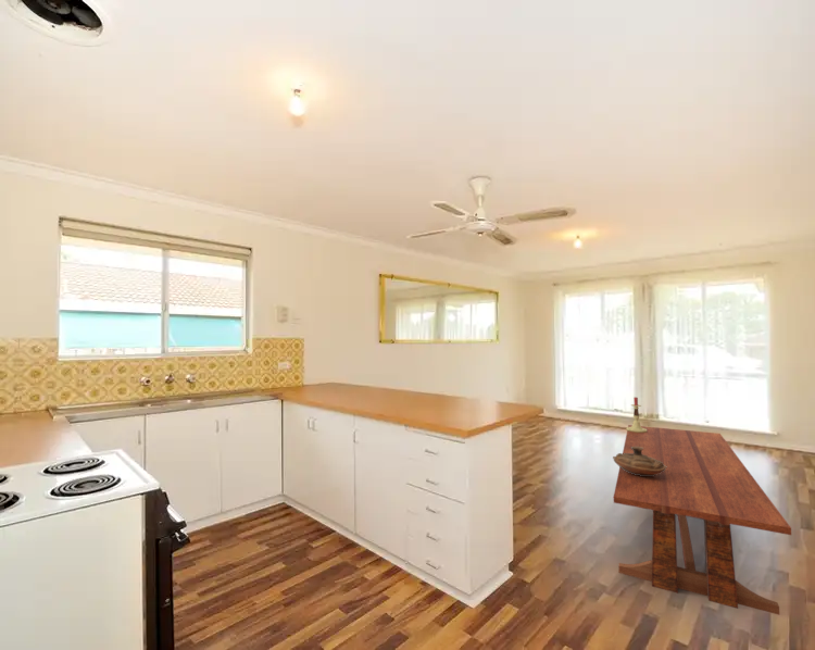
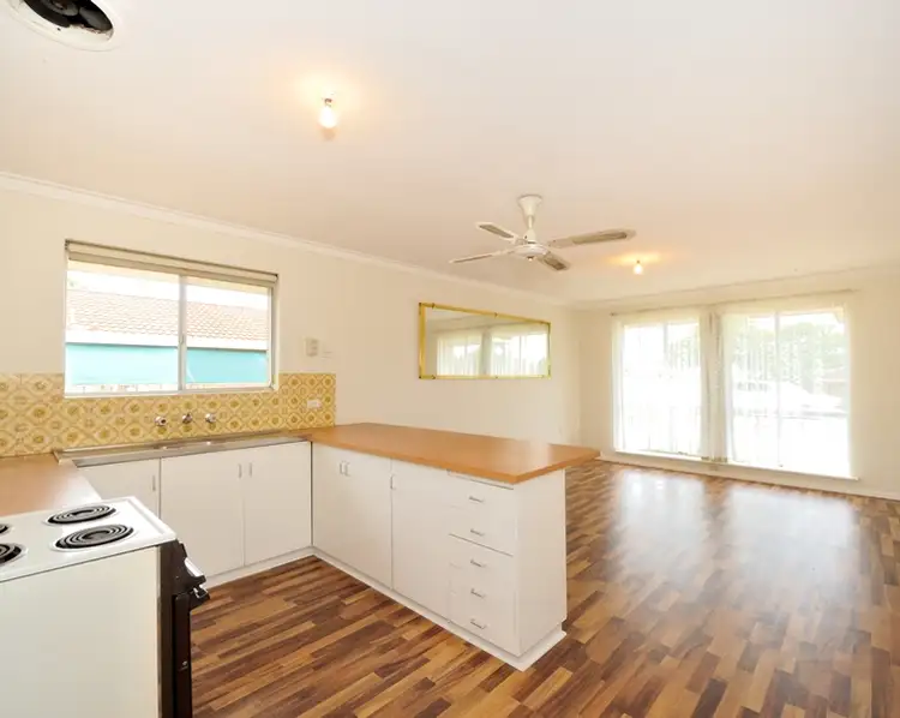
- candlestick [625,397,647,433]
- decorative bowl [612,447,667,476]
- dining table [613,424,792,616]
